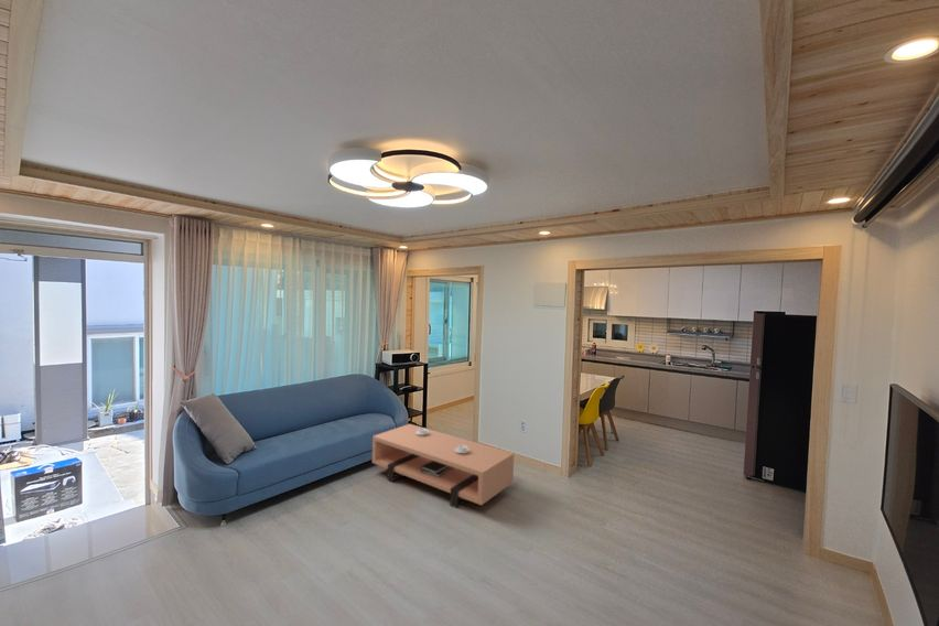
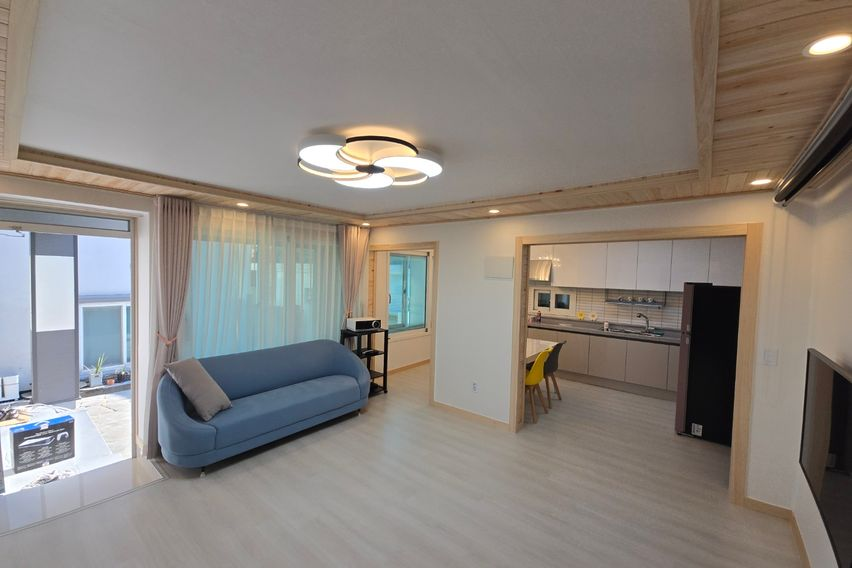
- coffee table [371,423,515,509]
